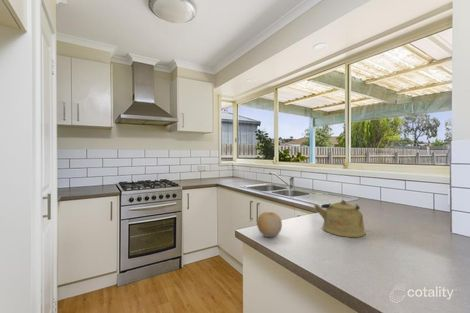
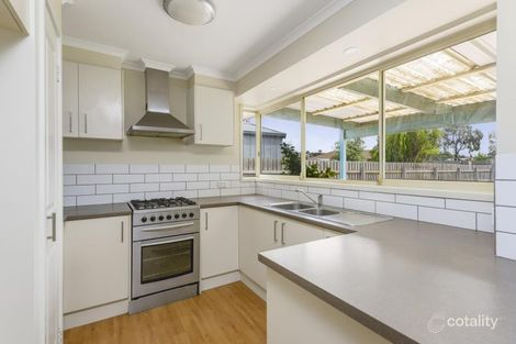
- fruit [256,211,283,238]
- kettle [313,199,367,238]
